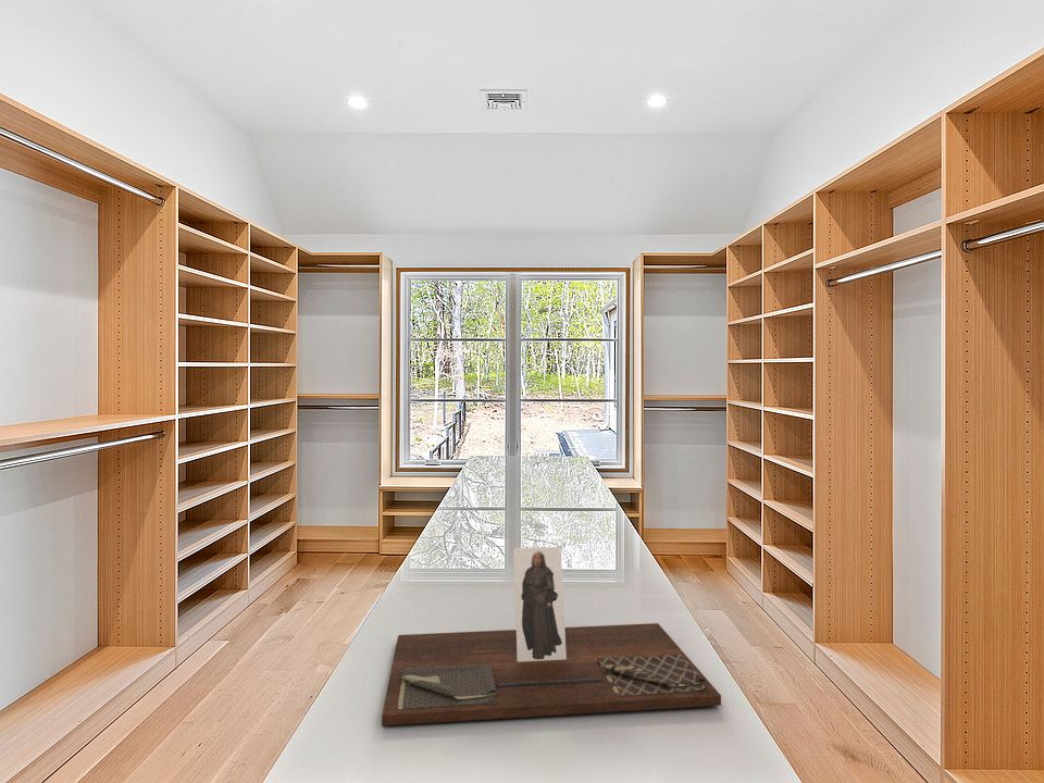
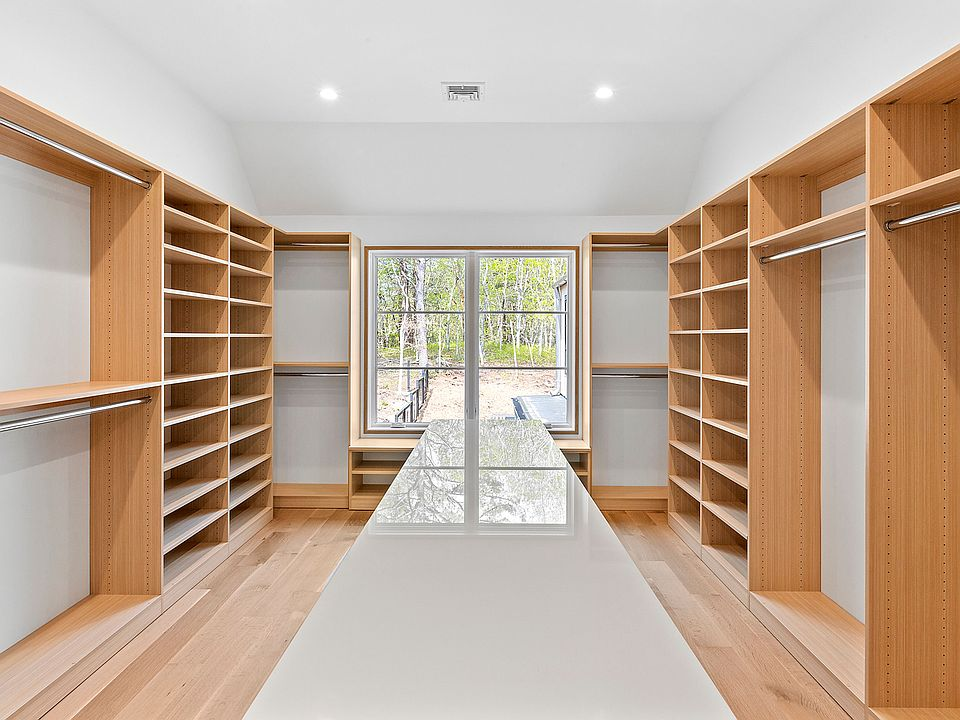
- decorative tray [381,546,722,726]
